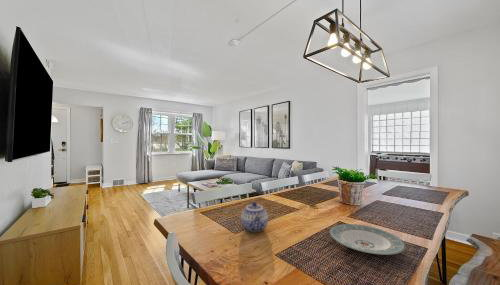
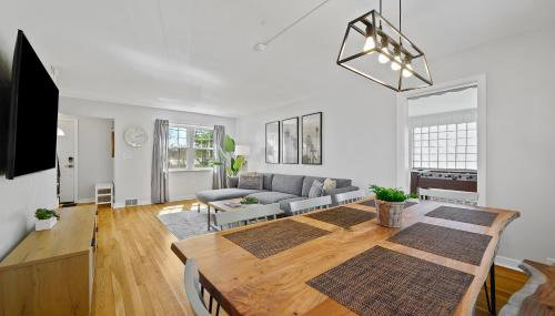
- teapot [240,201,269,233]
- plate [328,223,406,256]
